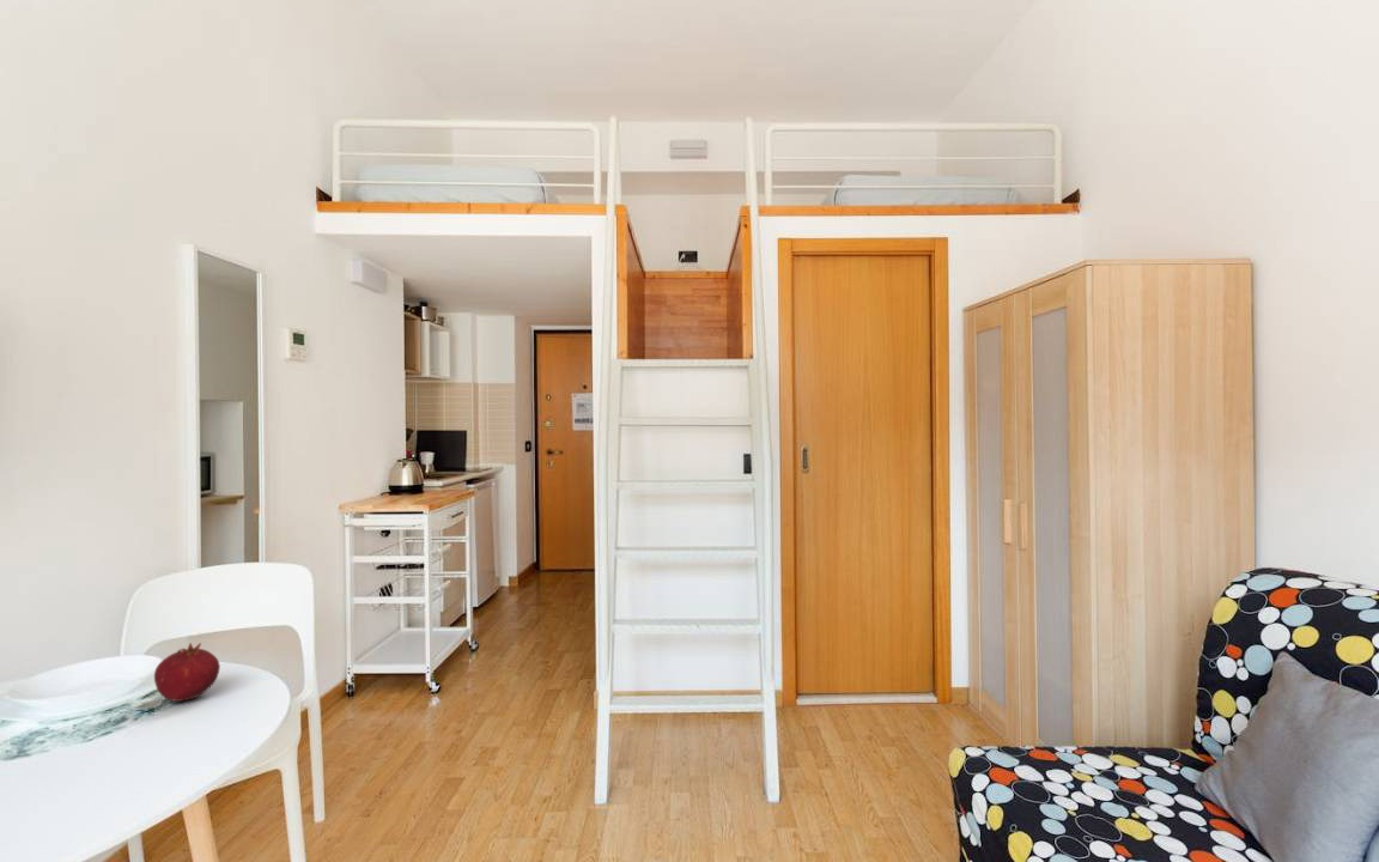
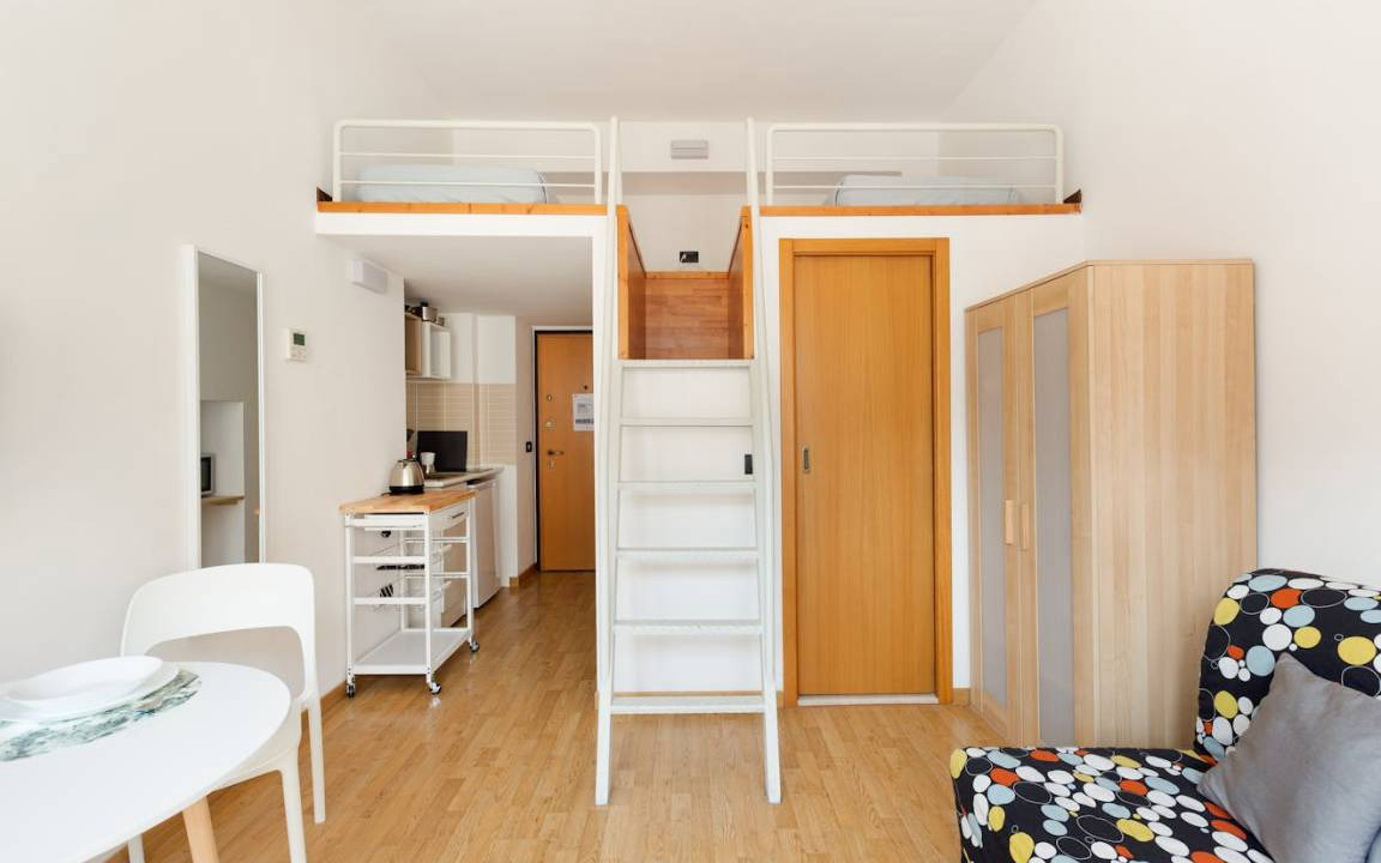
- fruit [153,642,221,703]
